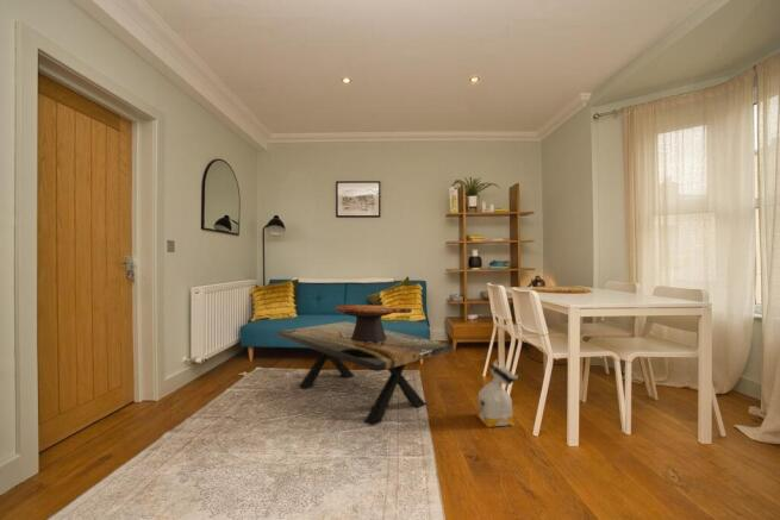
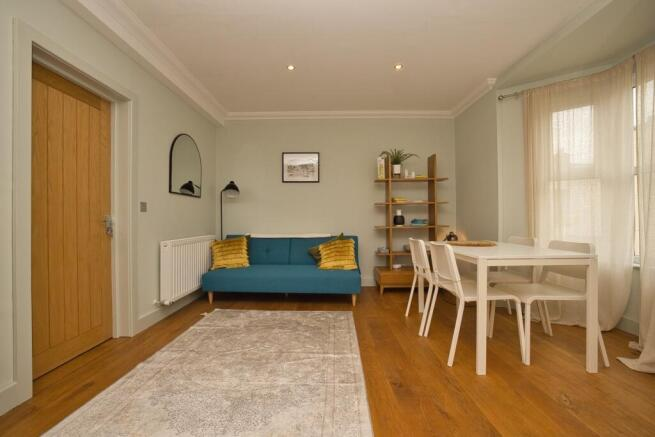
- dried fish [333,303,413,342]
- bag [476,358,519,428]
- coffee table [276,320,455,427]
